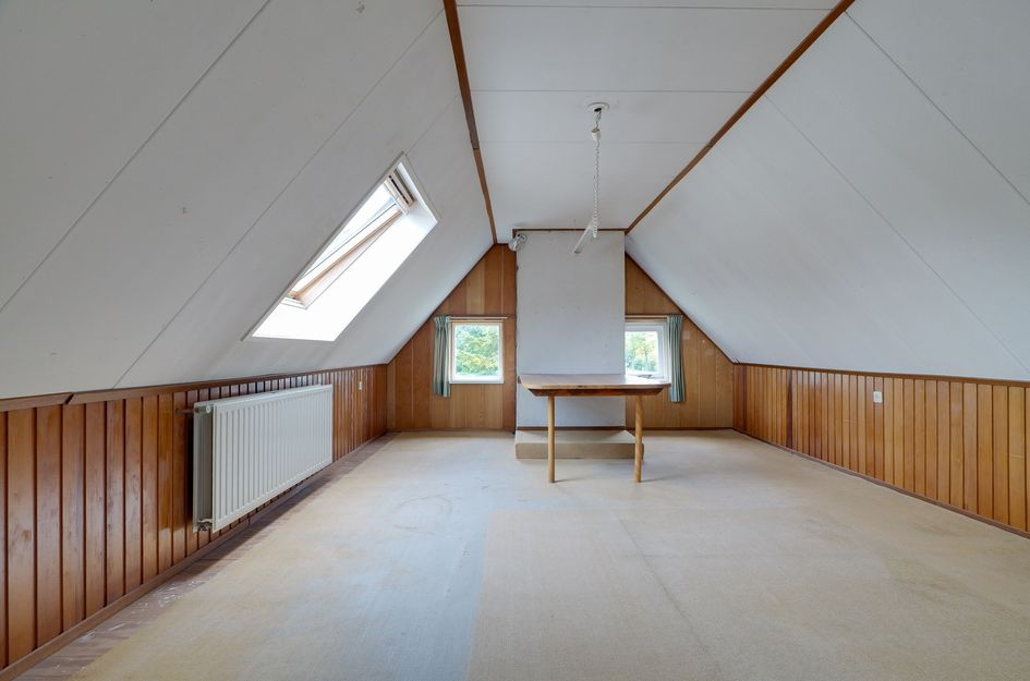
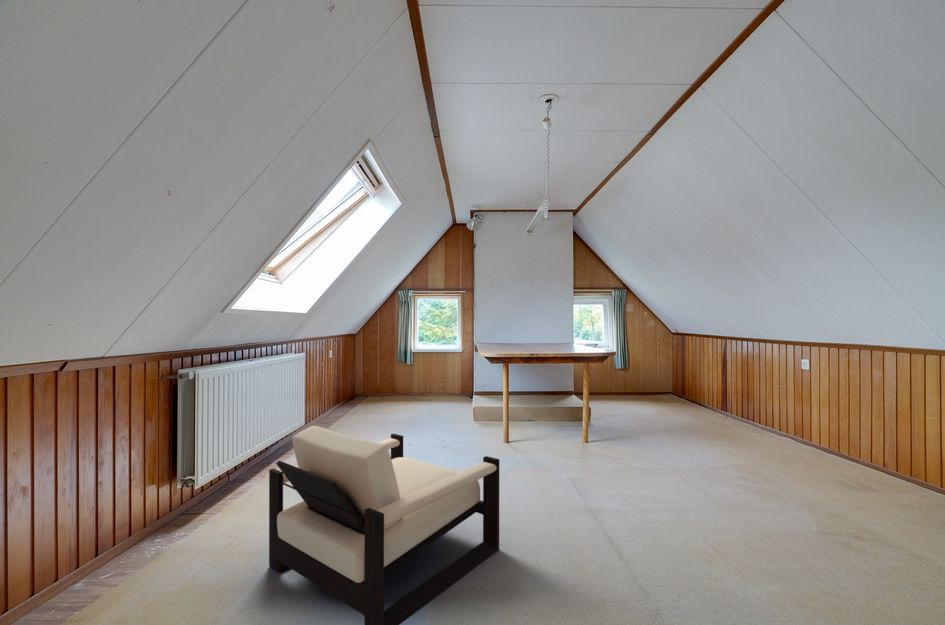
+ armchair [268,425,500,625]
